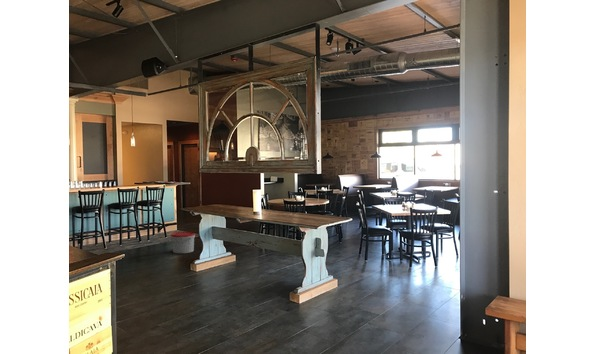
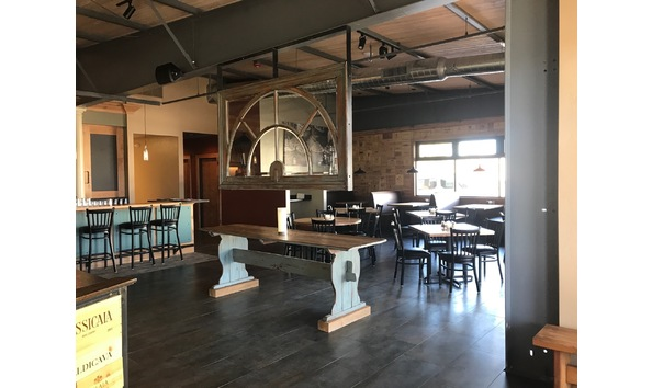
- bucket [170,231,196,254]
